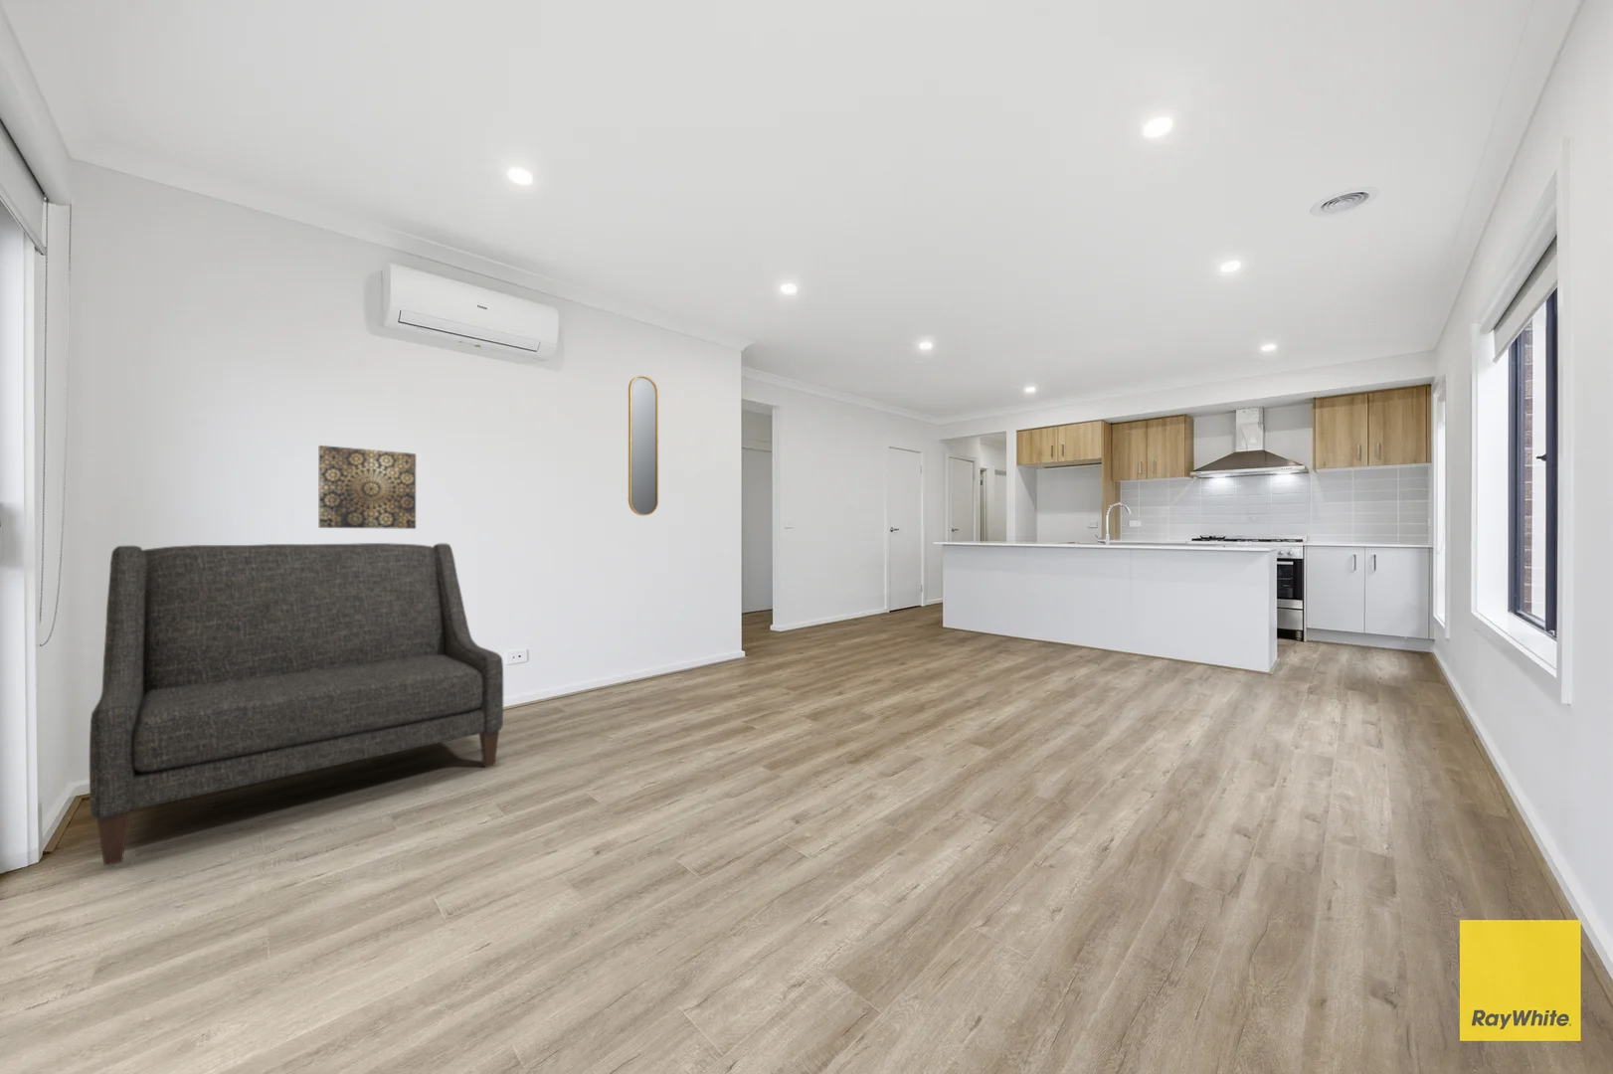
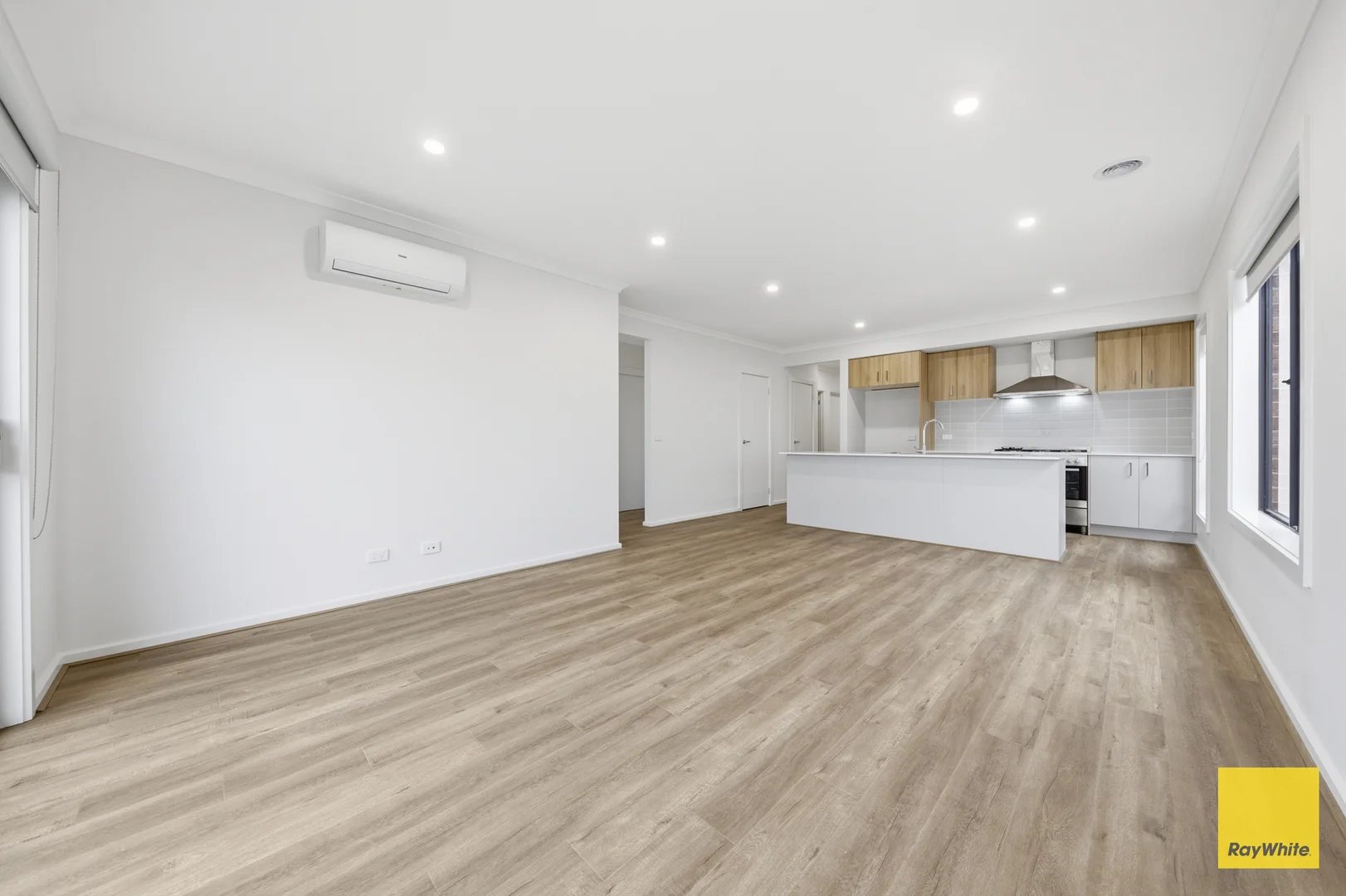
- sofa [89,542,505,867]
- home mirror [628,375,659,517]
- wall art [319,445,417,530]
